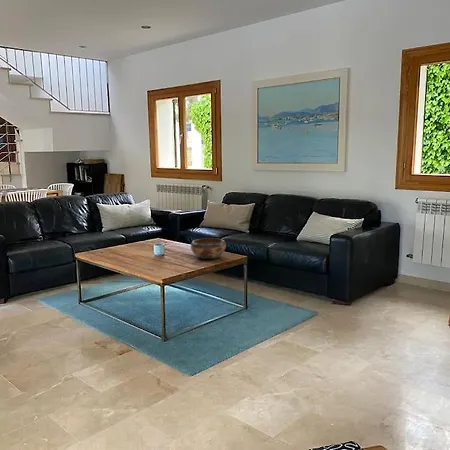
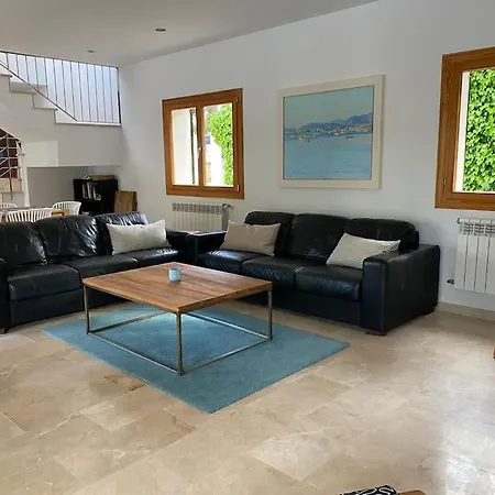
- decorative bowl [190,237,227,260]
